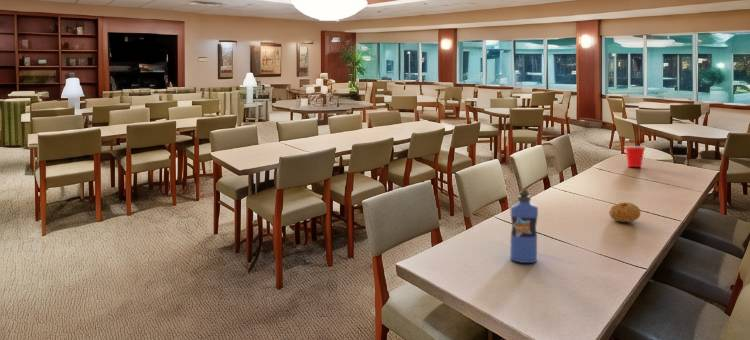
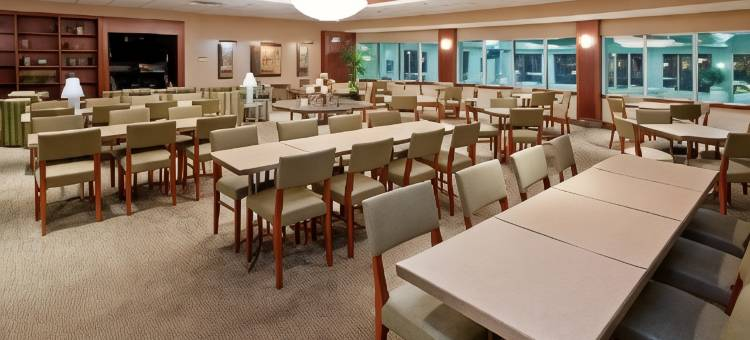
- cup [623,145,647,168]
- fruit [608,201,641,223]
- water bottle [509,189,539,264]
